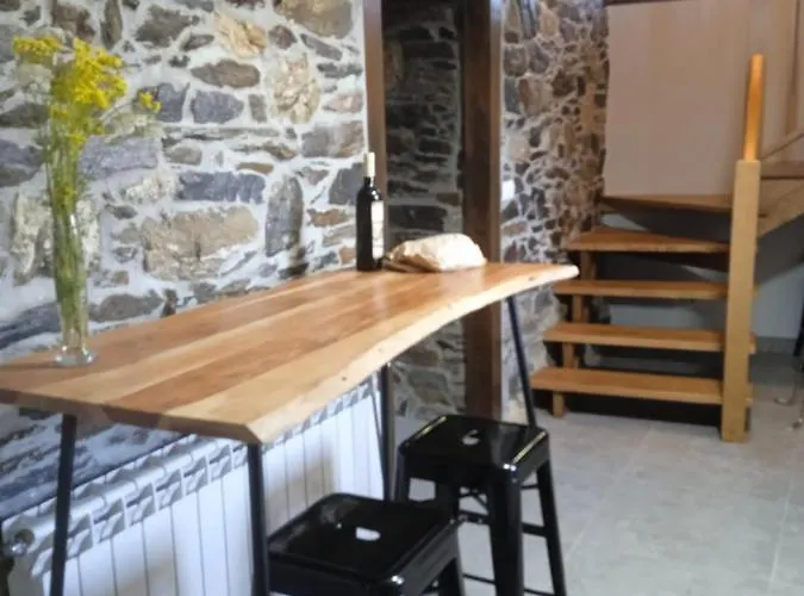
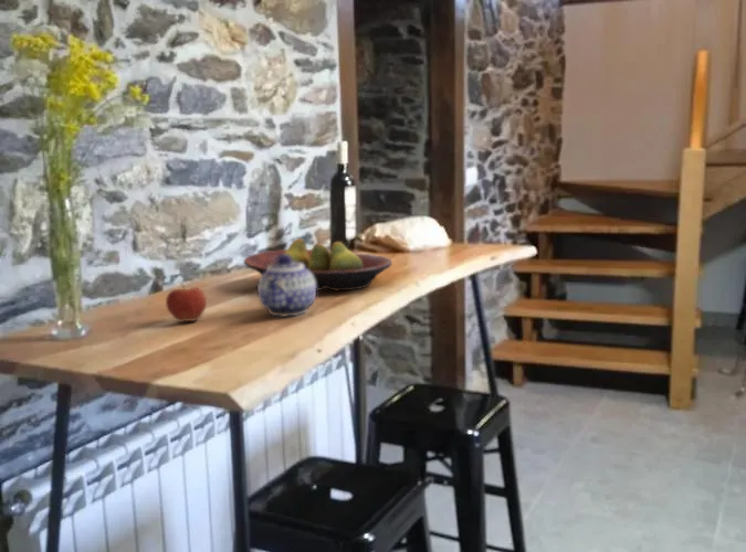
+ teapot [256,254,317,317]
+ fruit bowl [242,237,393,291]
+ apple [165,282,208,323]
